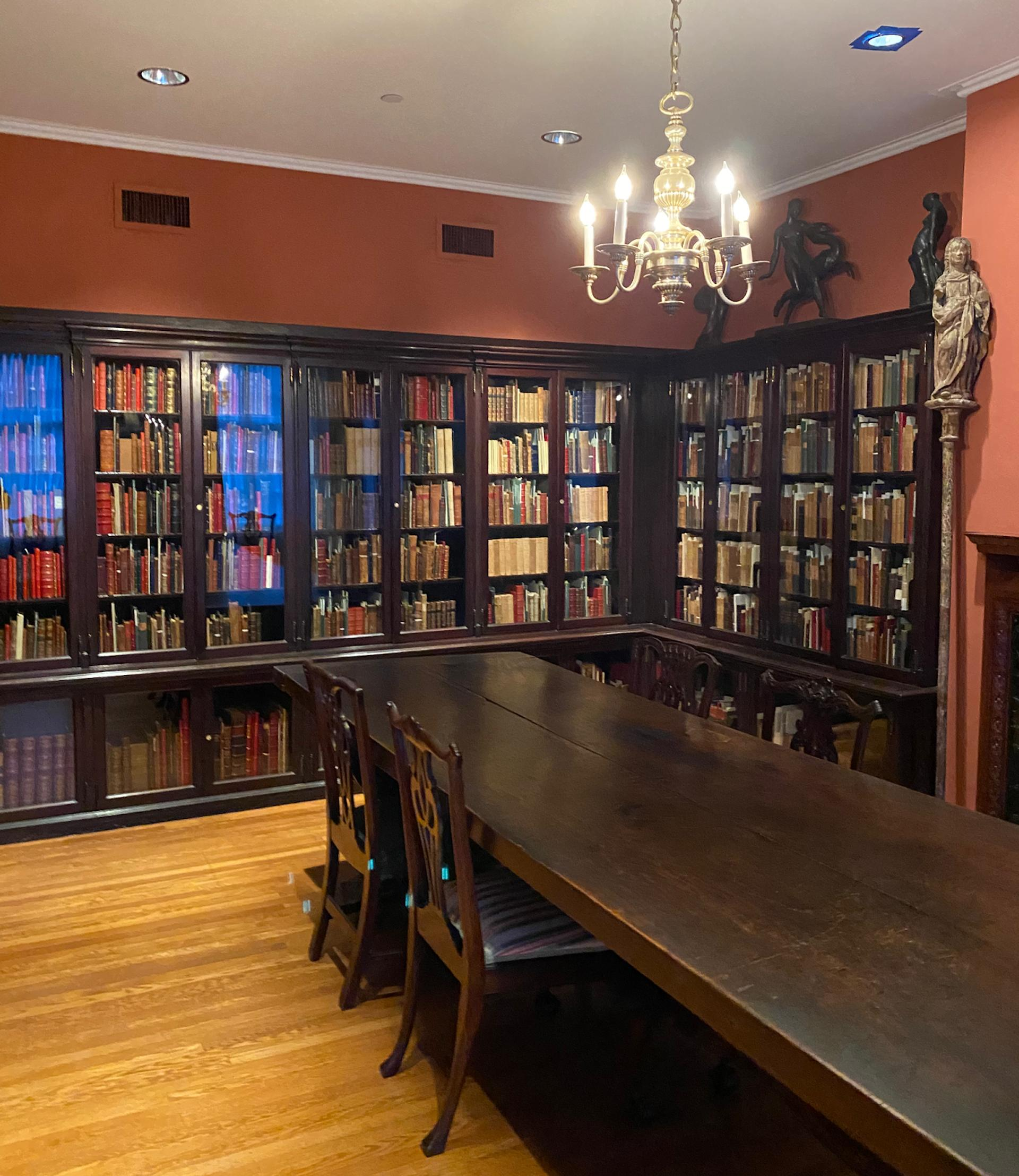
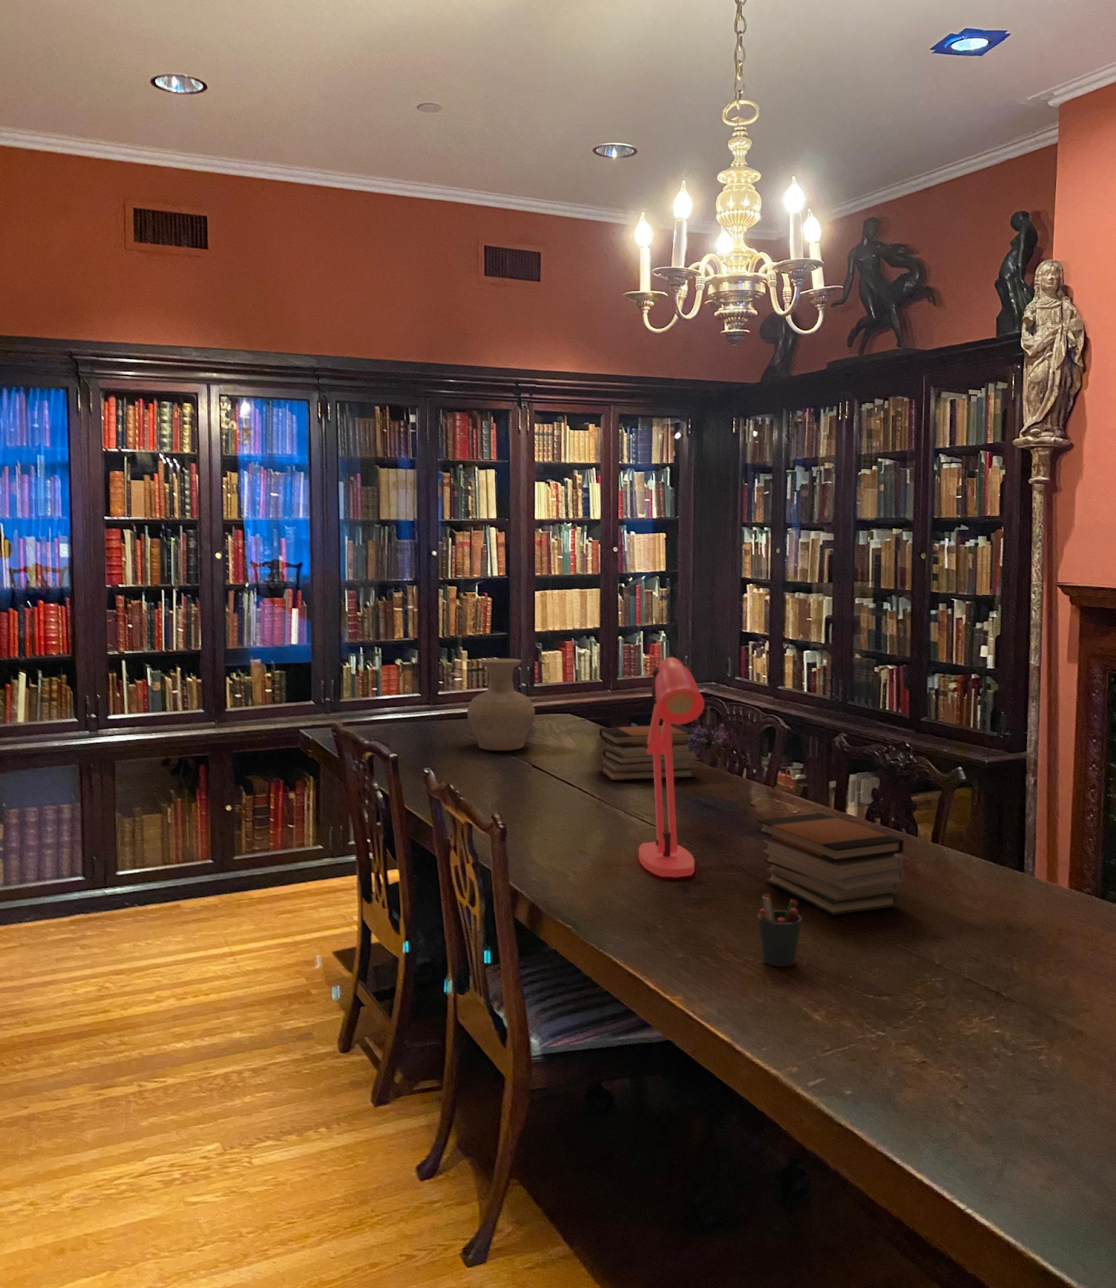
+ desk lamp [638,656,705,878]
+ pen holder [757,894,803,967]
+ flower [687,725,761,829]
+ book stack [599,725,699,781]
+ book stack [757,813,905,916]
+ vase [467,658,536,751]
